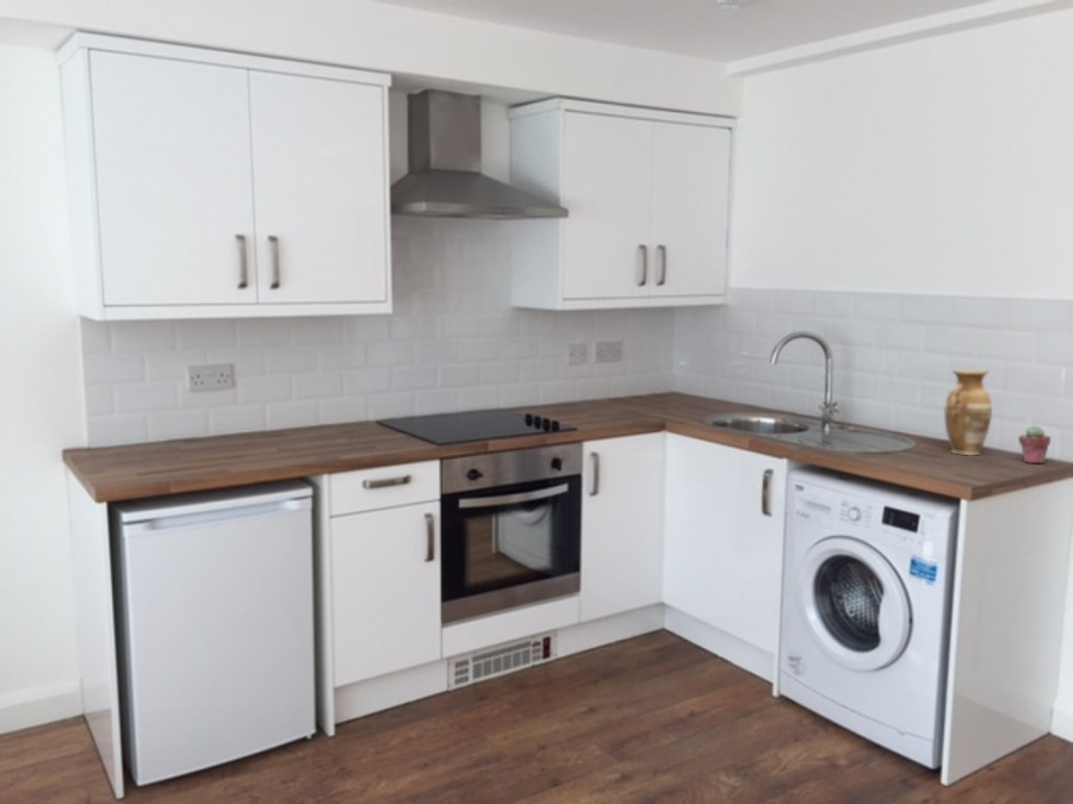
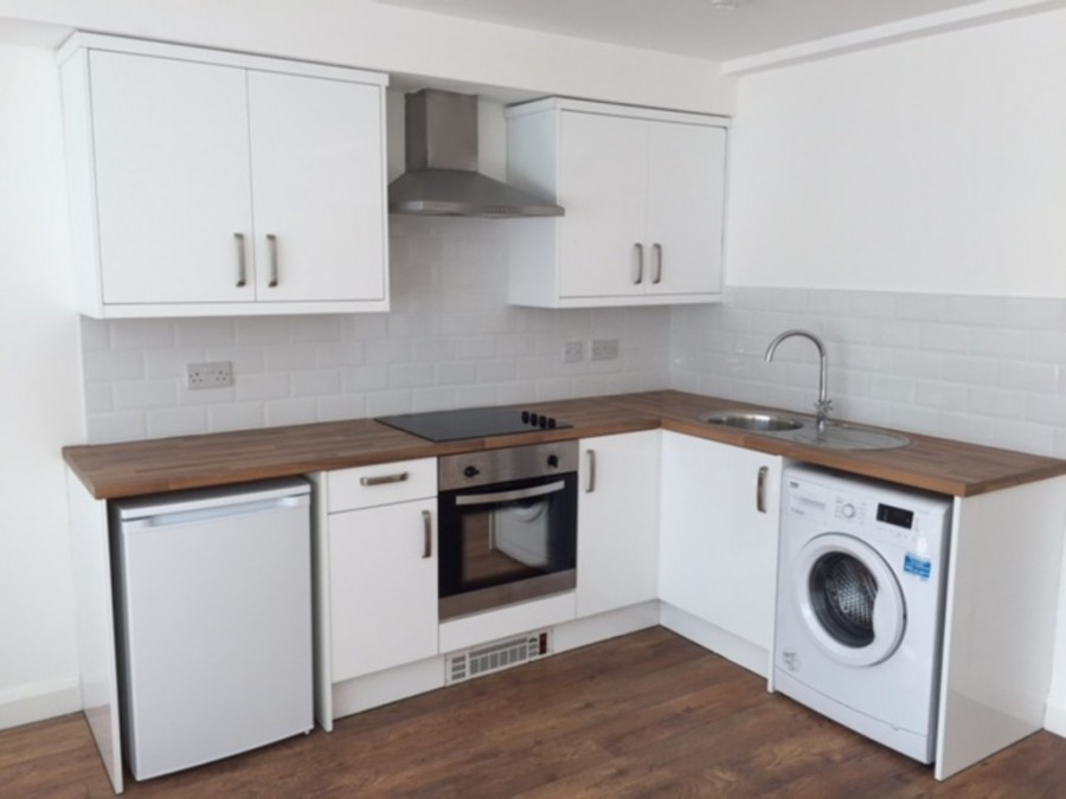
- vase [943,369,993,456]
- potted succulent [1017,424,1052,465]
